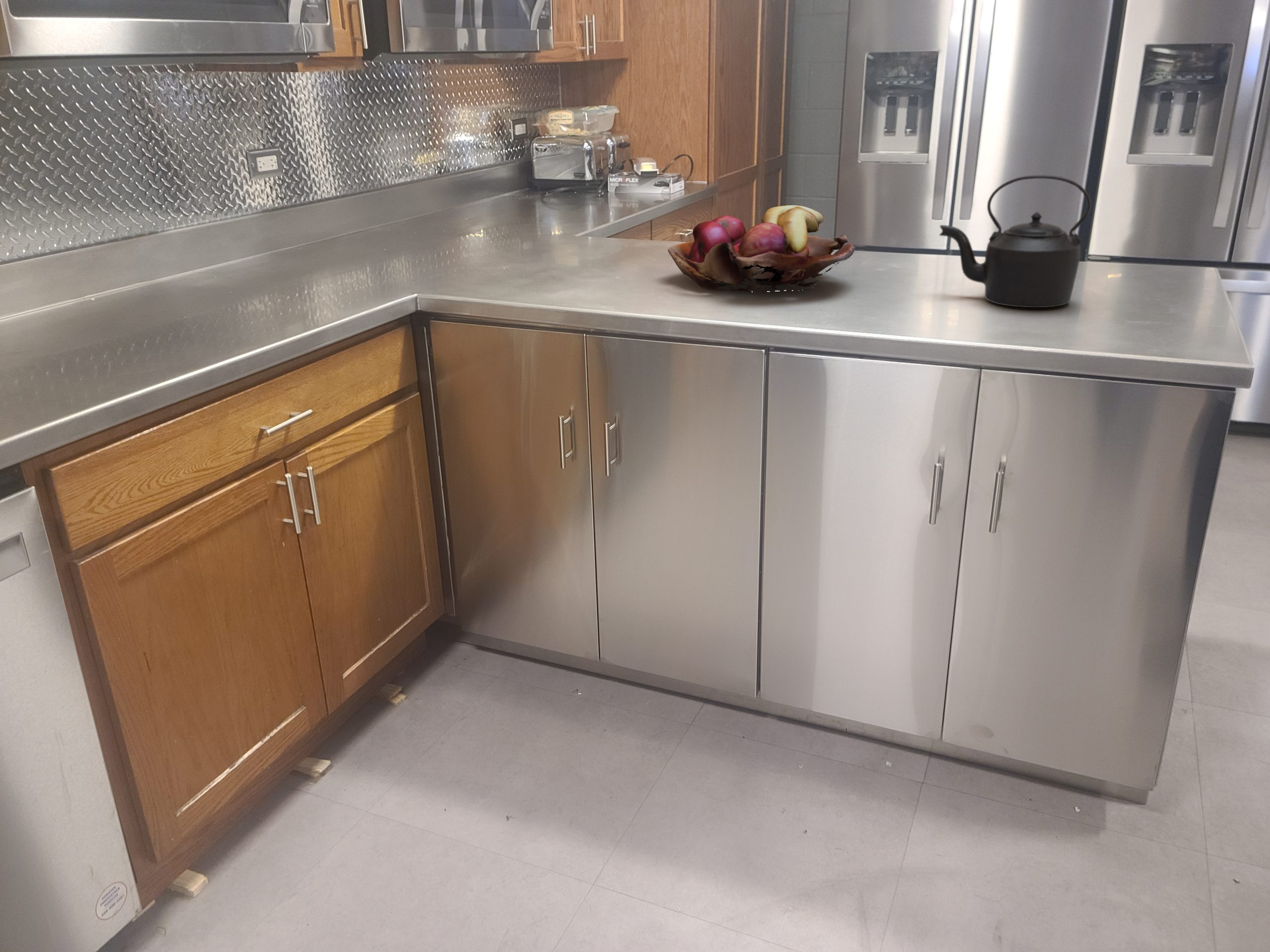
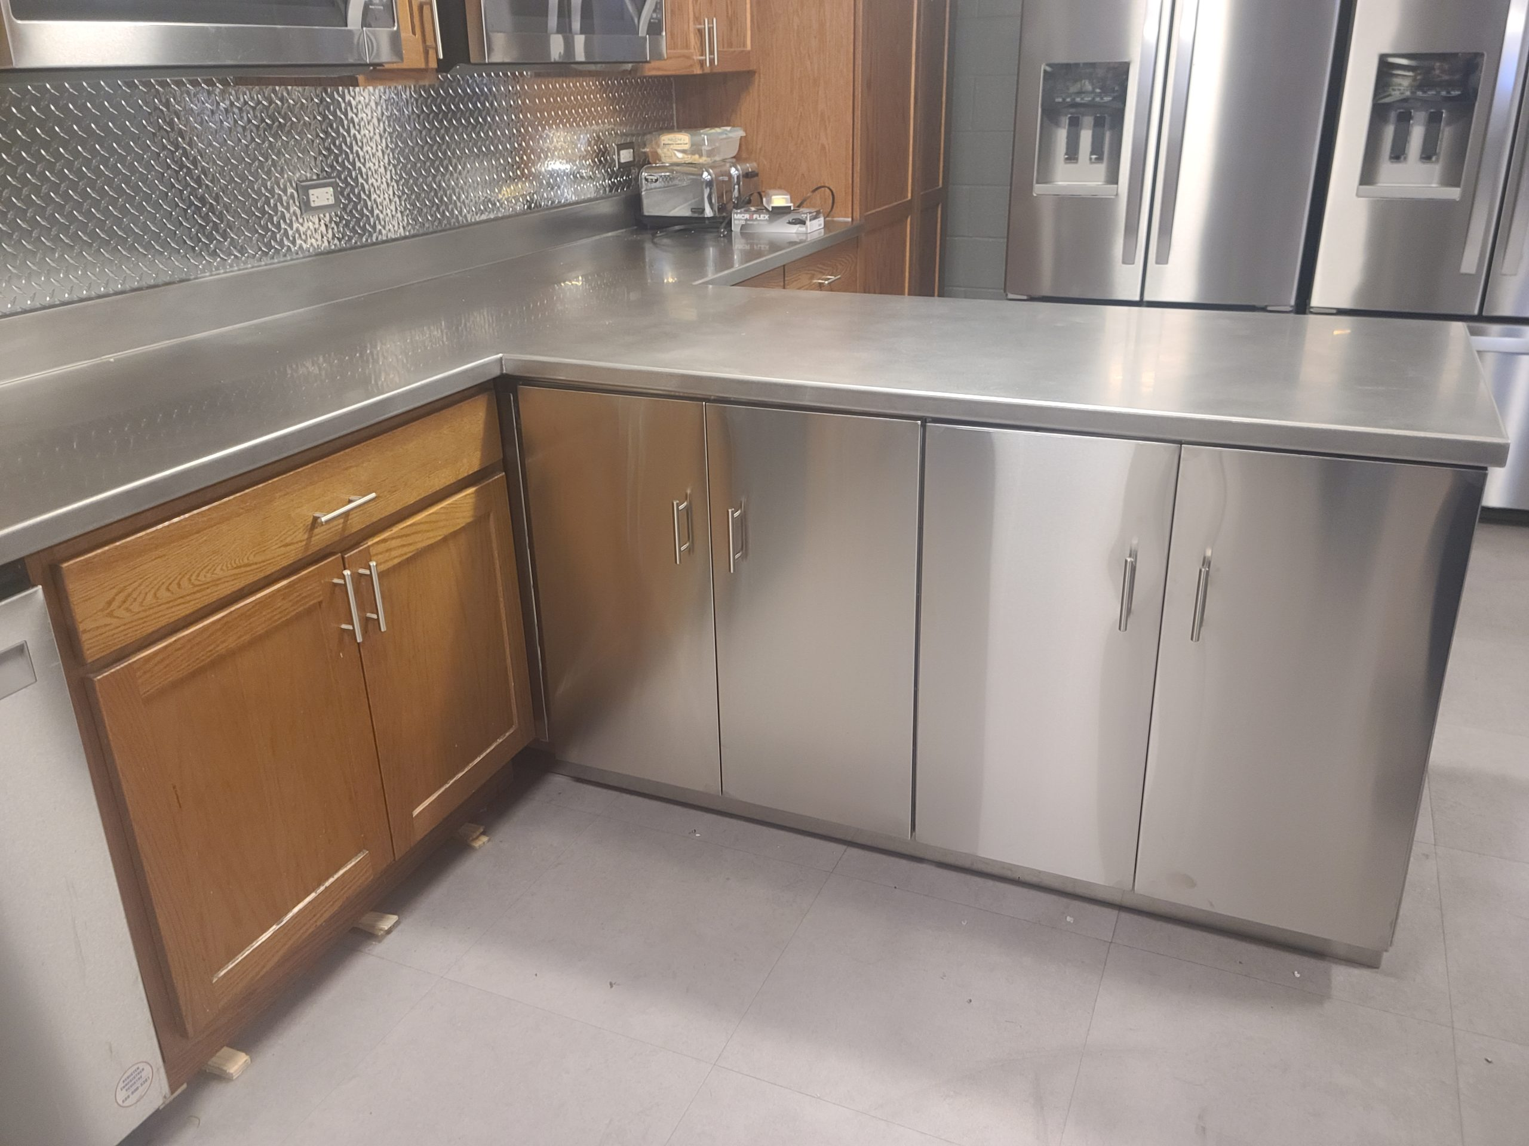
- kettle [939,175,1091,308]
- fruit basket [667,205,855,293]
